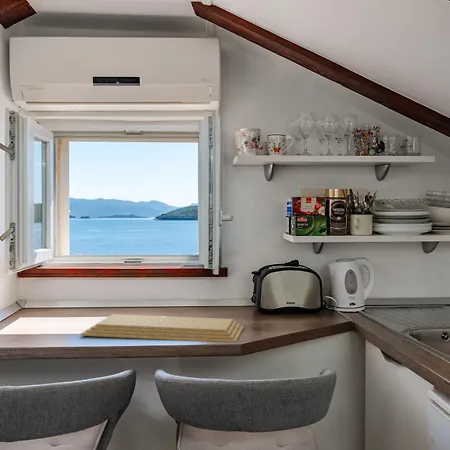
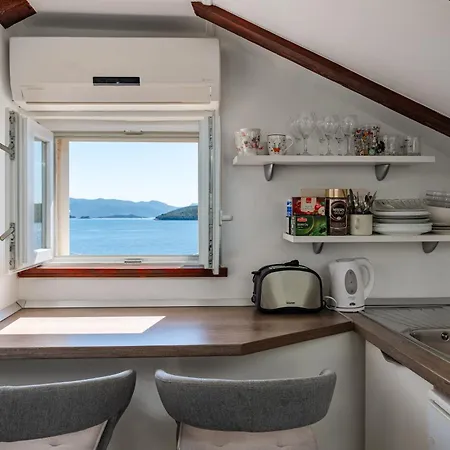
- cutting board [80,313,244,343]
